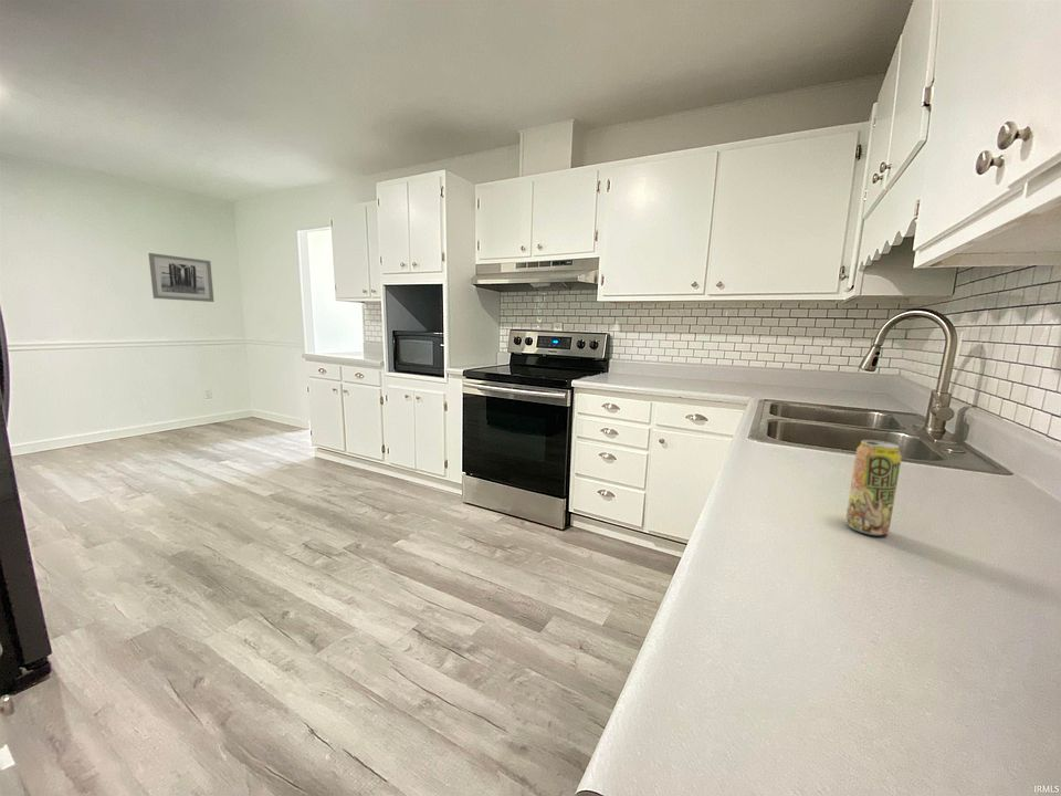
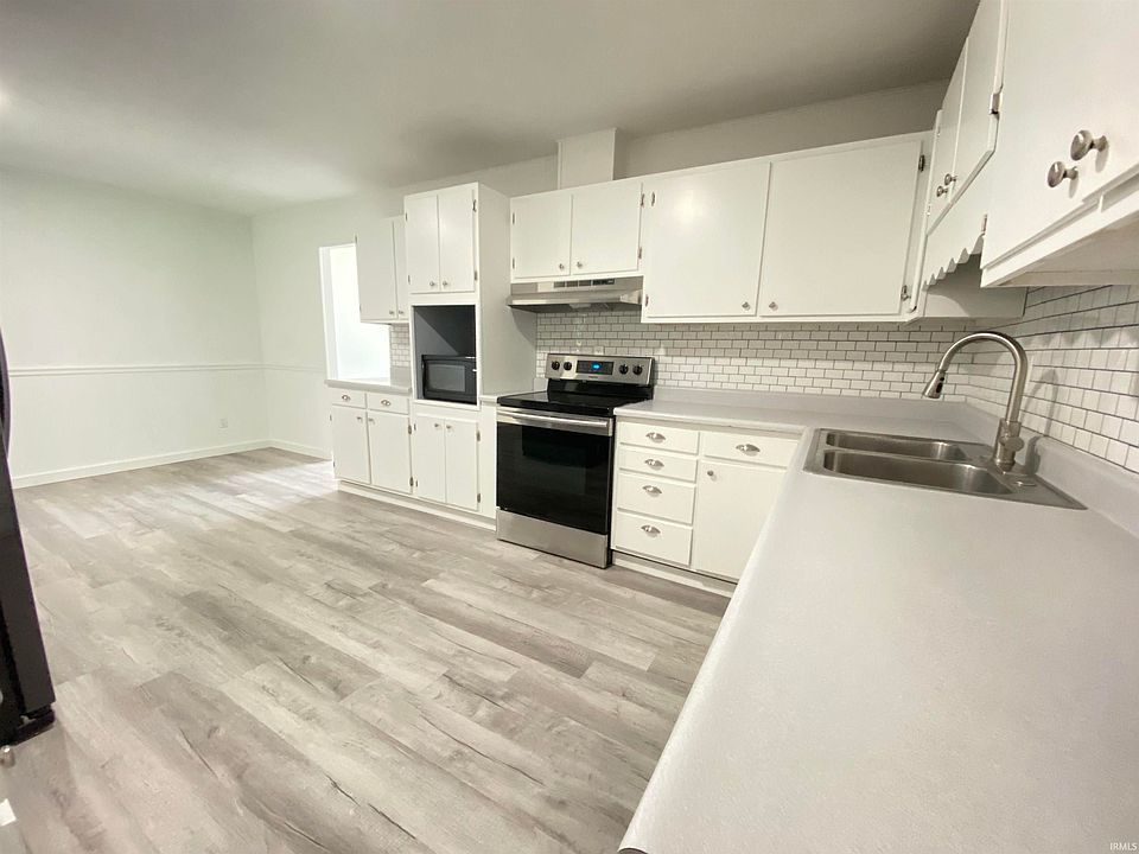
- wall art [147,252,216,303]
- beverage can [844,439,903,536]
